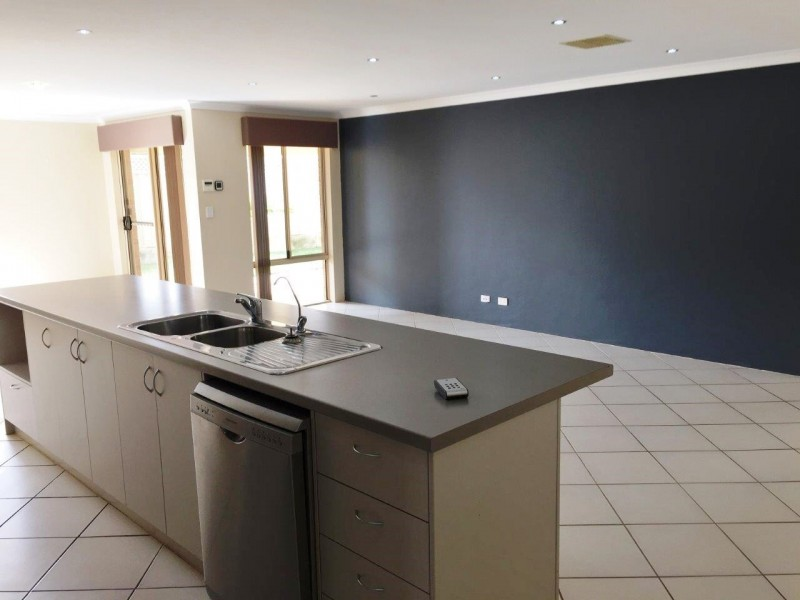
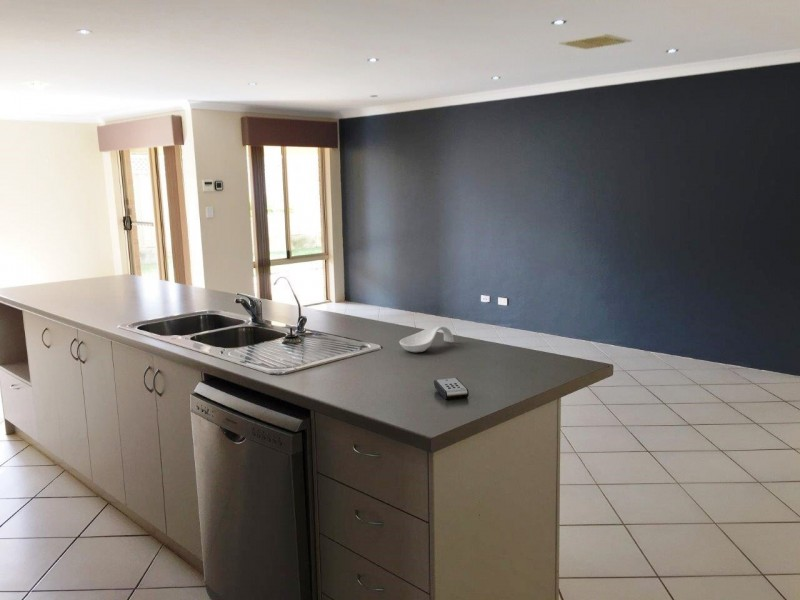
+ spoon rest [398,324,455,353]
